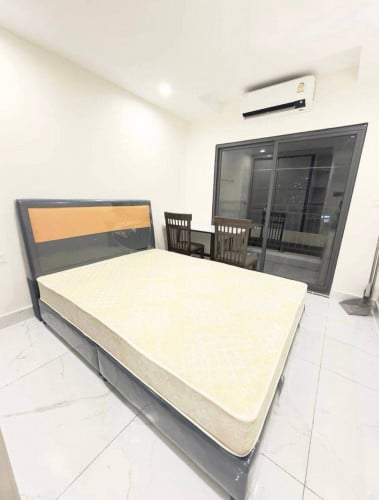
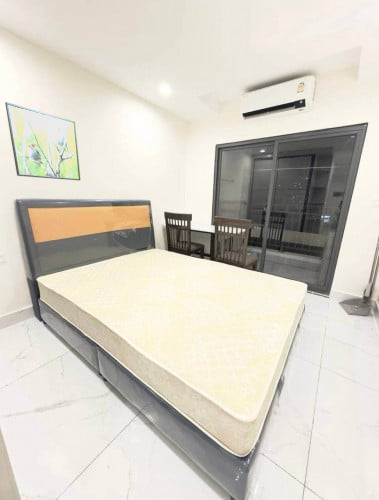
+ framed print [4,101,81,181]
